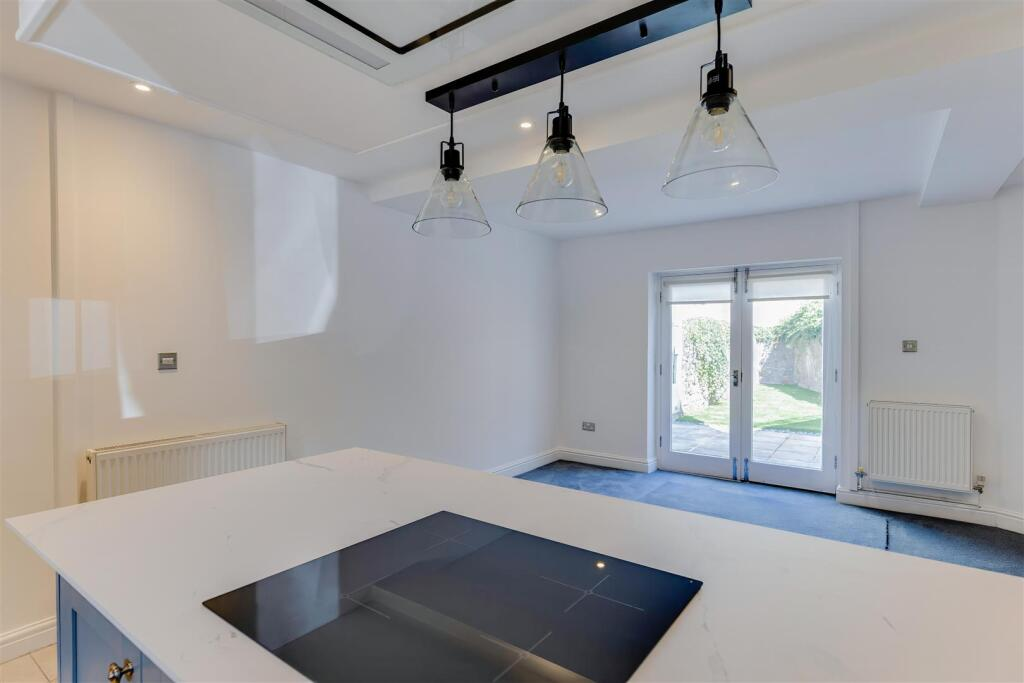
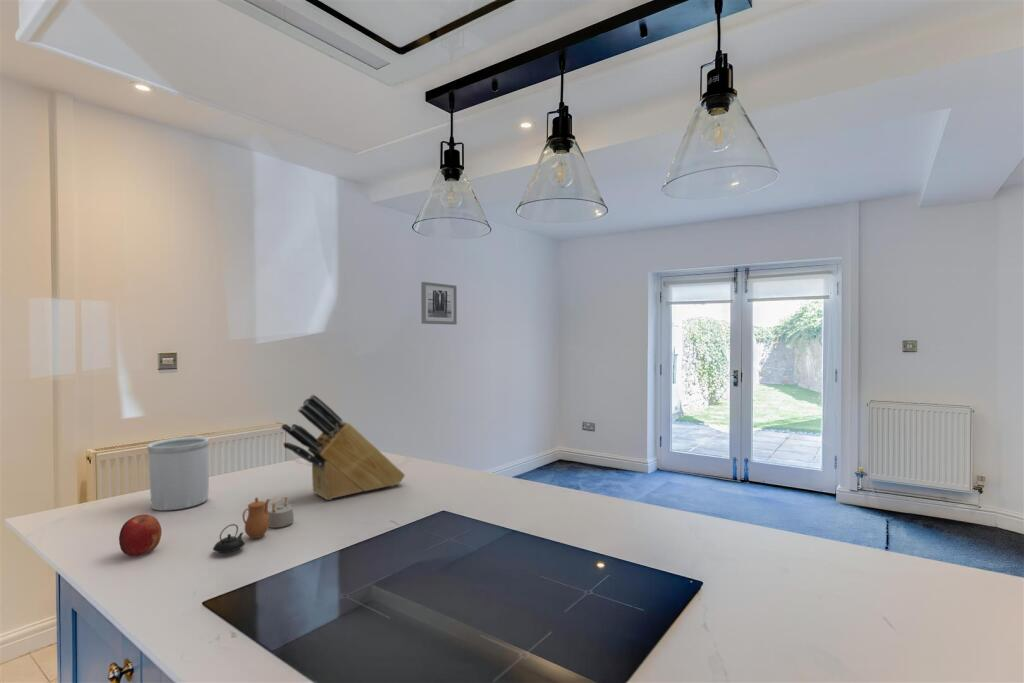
+ fruit [118,514,163,557]
+ wall art [420,281,458,326]
+ teapot [212,496,294,554]
+ knife block [280,394,406,501]
+ utensil holder [146,436,210,511]
